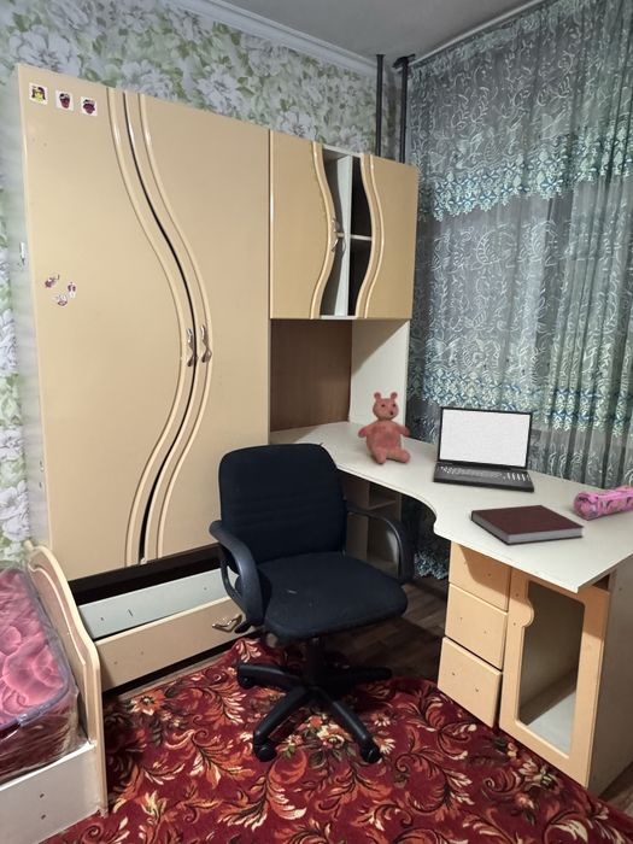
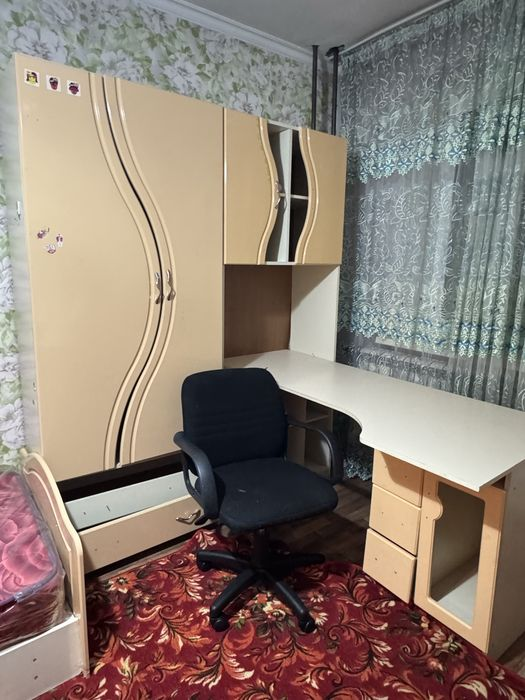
- teddy bear [357,391,411,464]
- notebook [470,504,586,546]
- pencil case [573,485,633,521]
- laptop [433,405,535,493]
